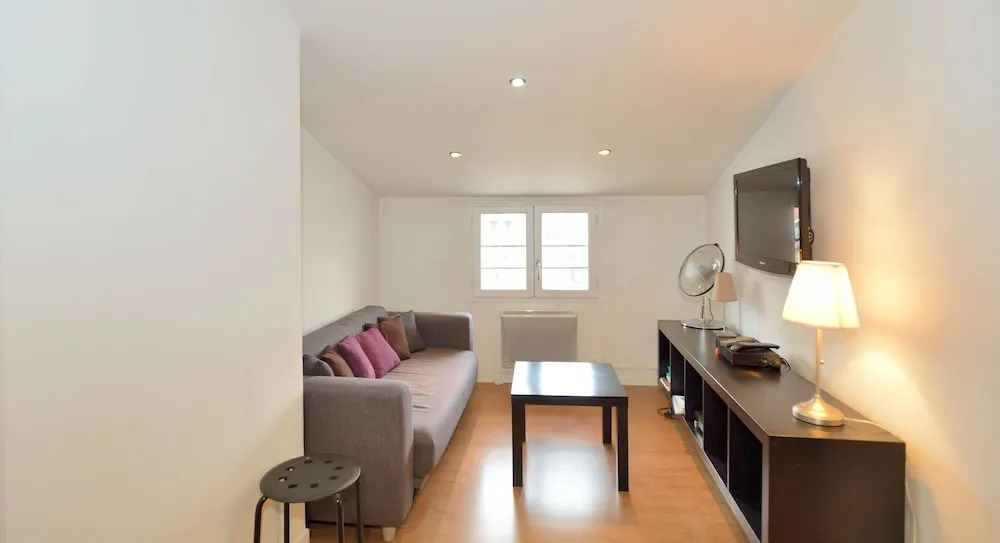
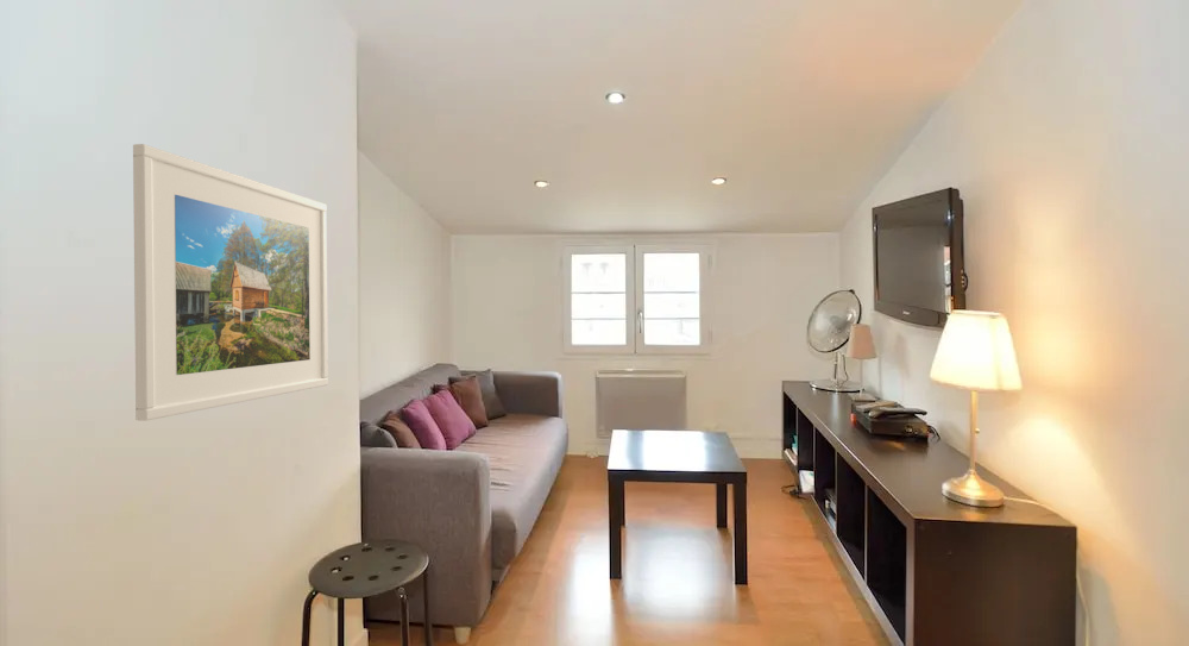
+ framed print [132,143,329,422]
